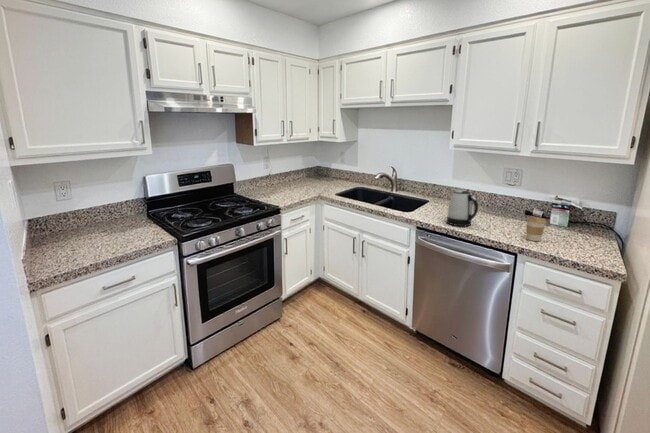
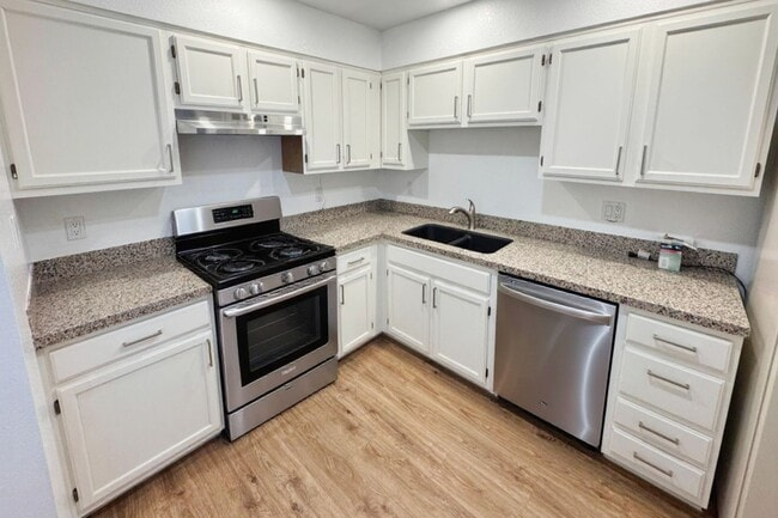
- kettle [446,189,479,227]
- coffee cup [525,215,547,242]
